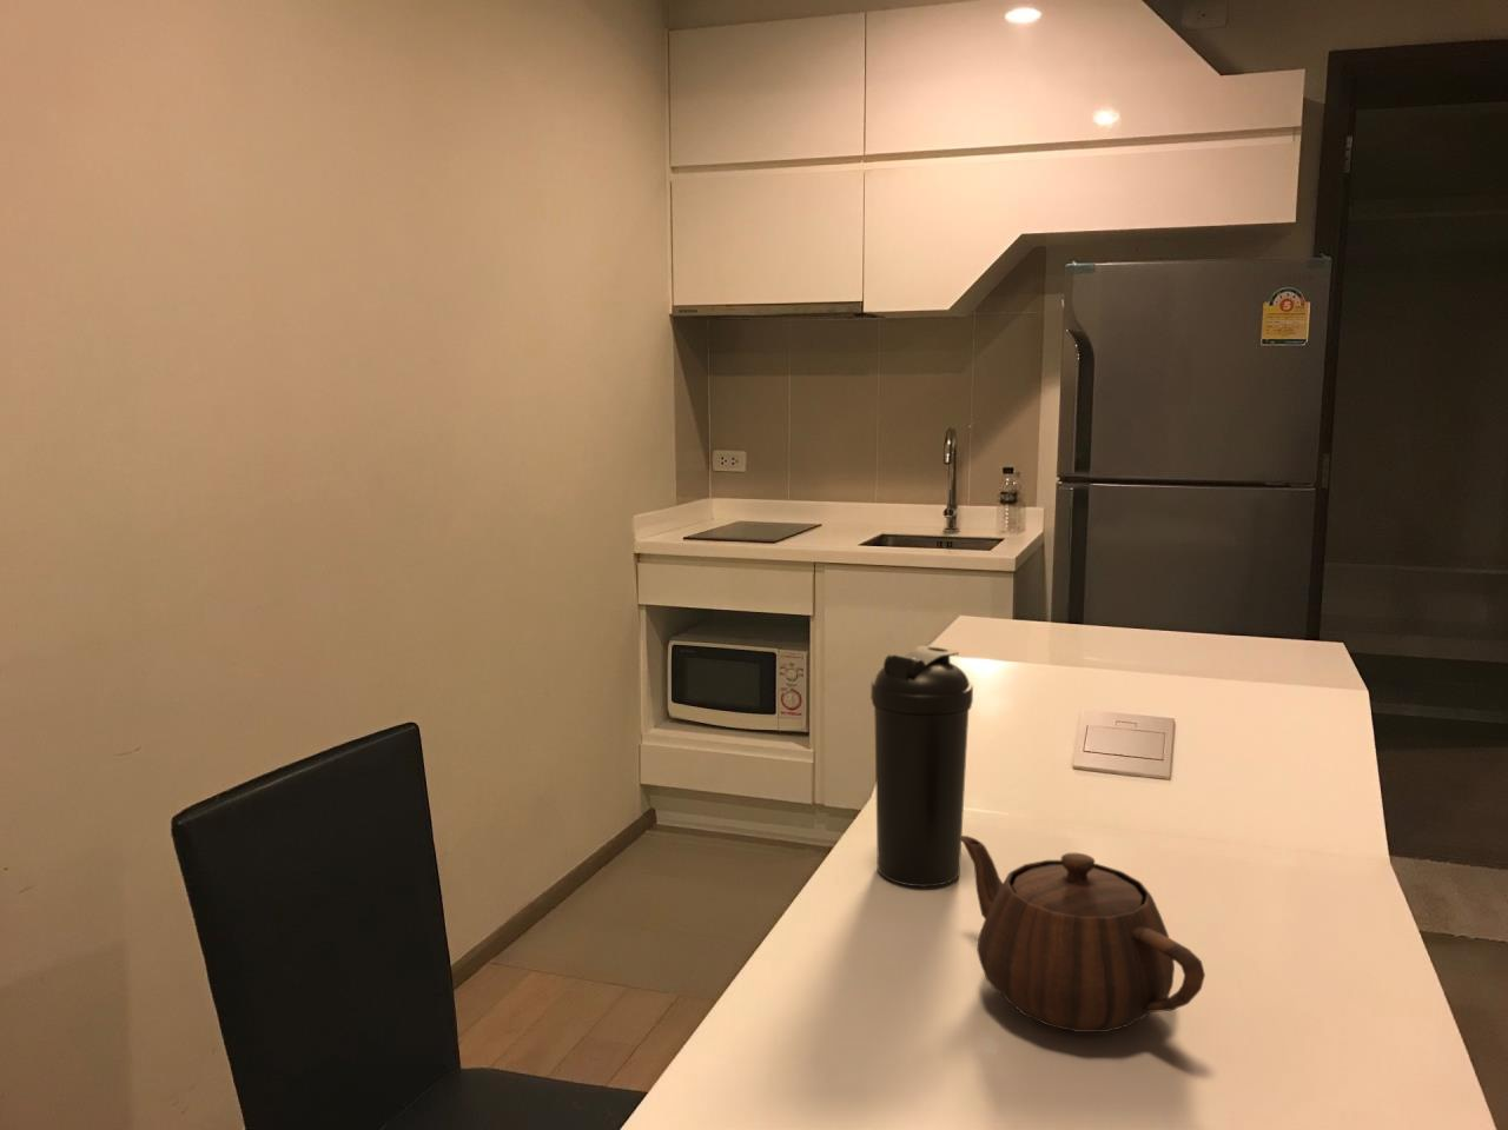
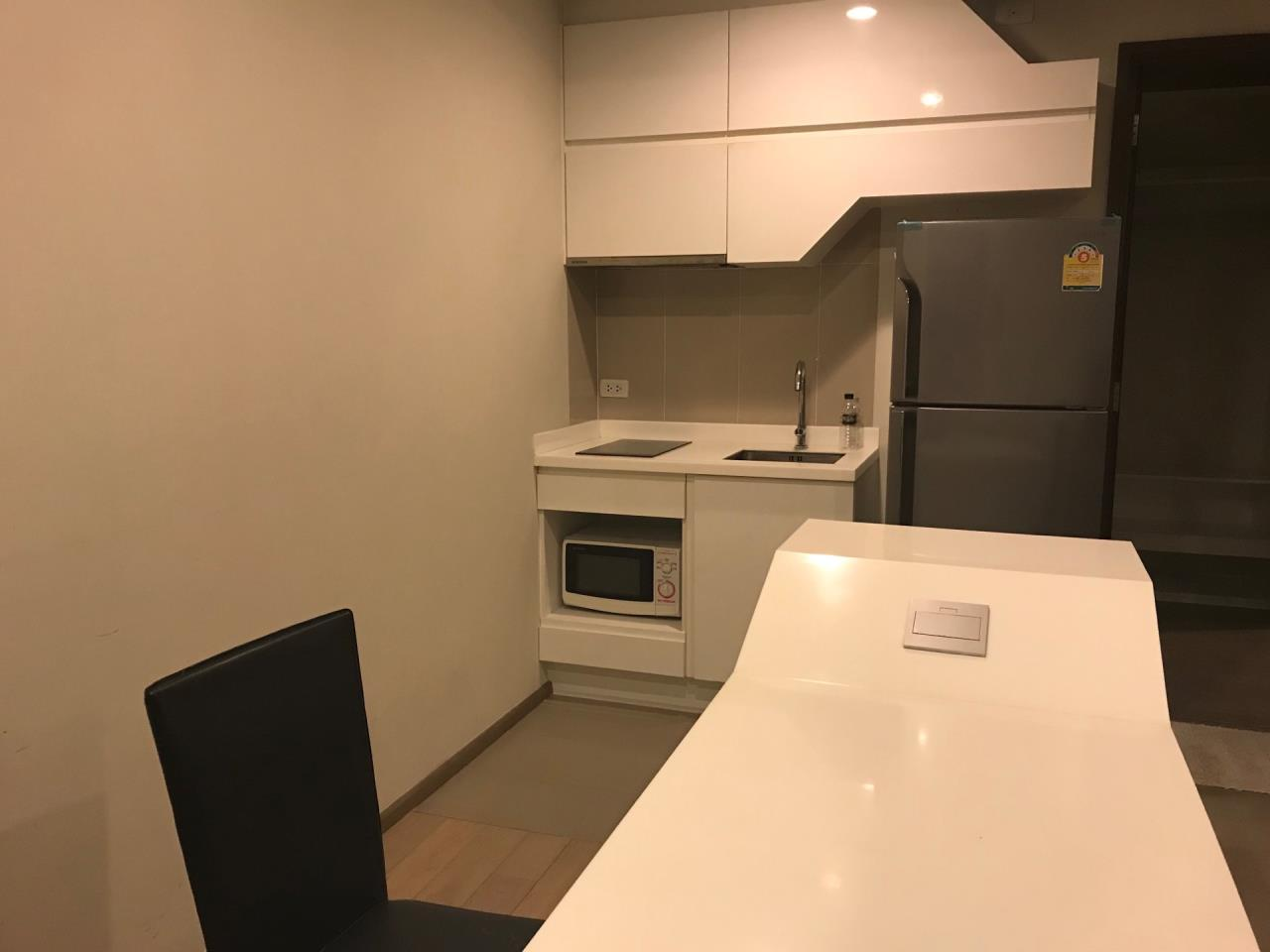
- teapot [961,834,1206,1034]
- water bottle [869,645,975,888]
